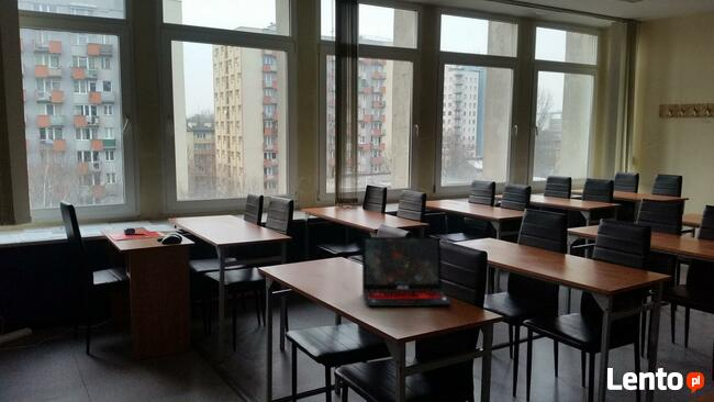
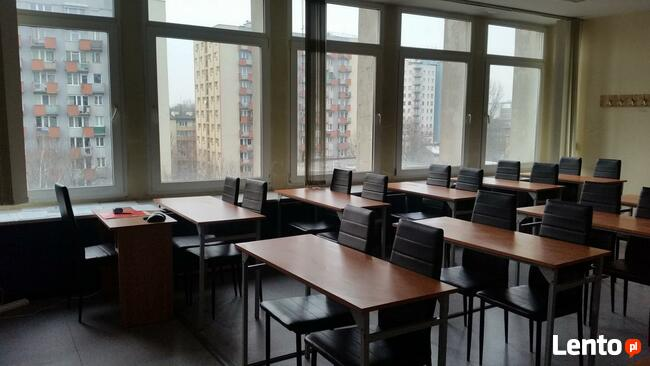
- laptop [361,236,454,308]
